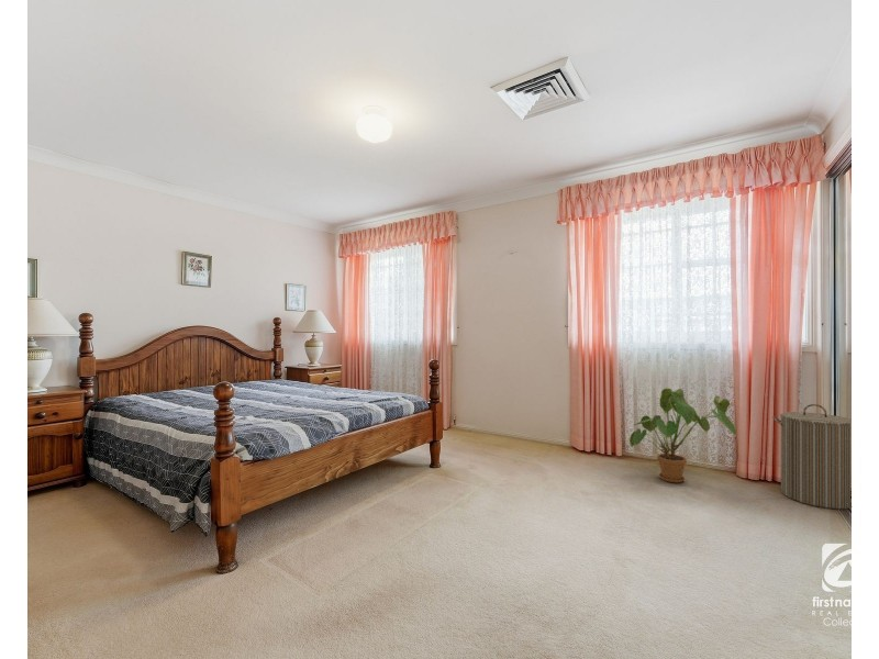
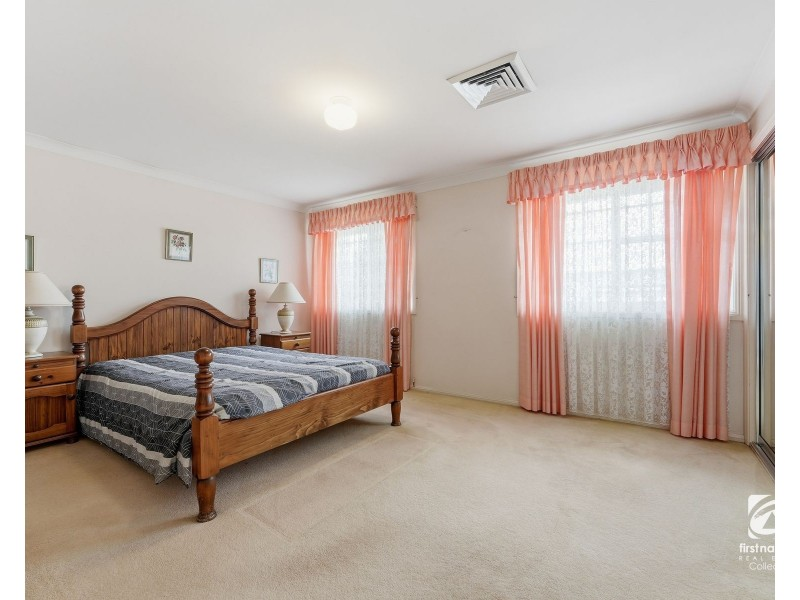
- laundry hamper [771,403,852,511]
- house plant [628,388,737,483]
